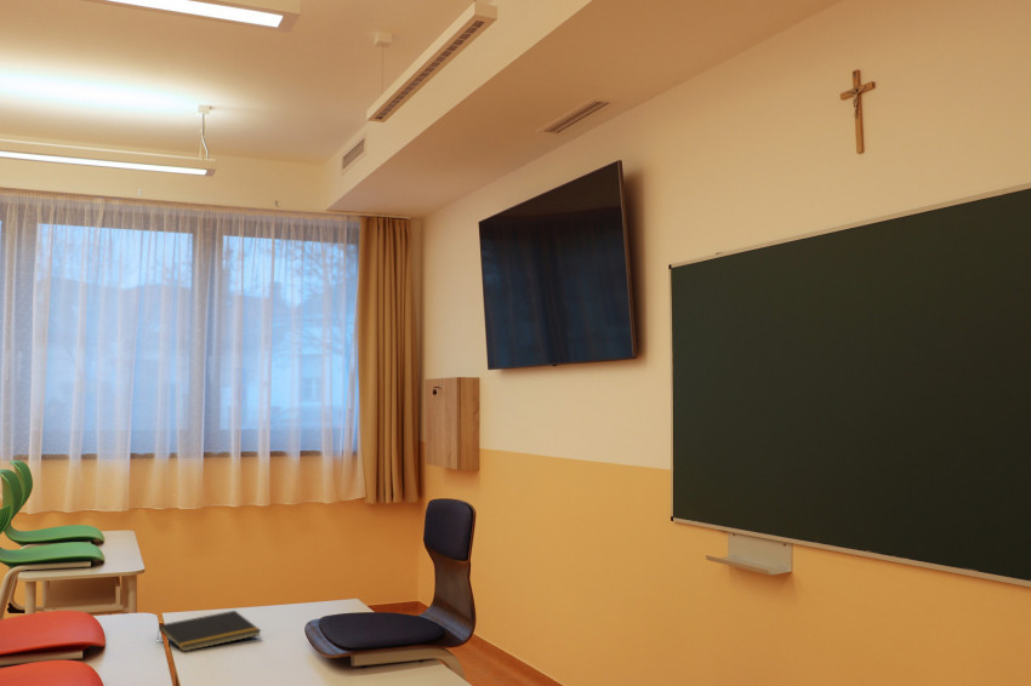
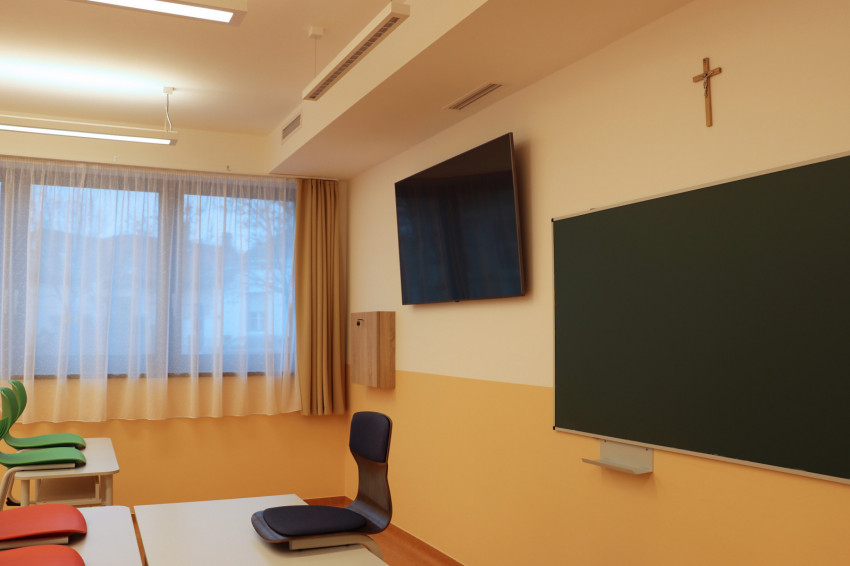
- notepad [156,610,262,653]
